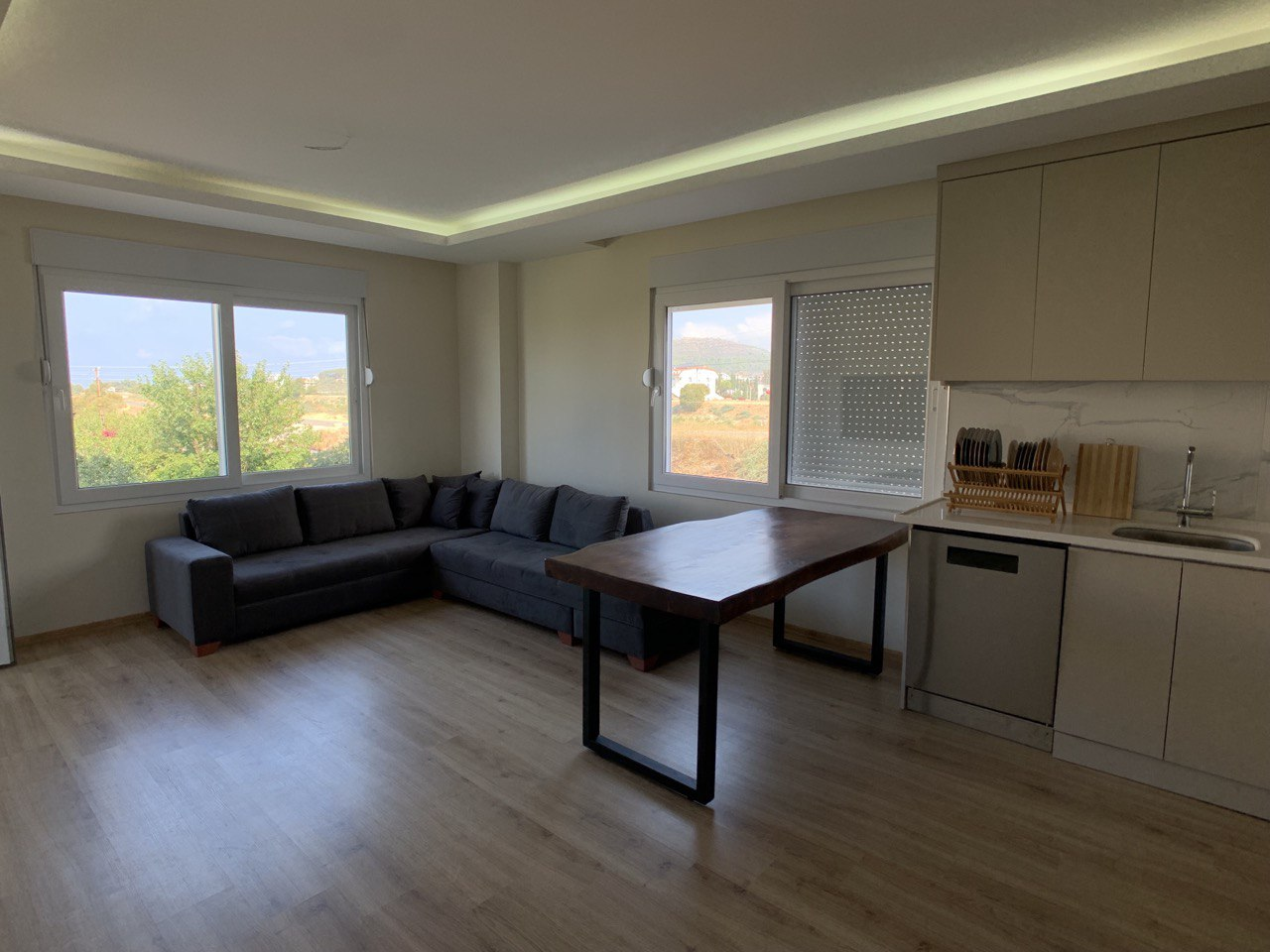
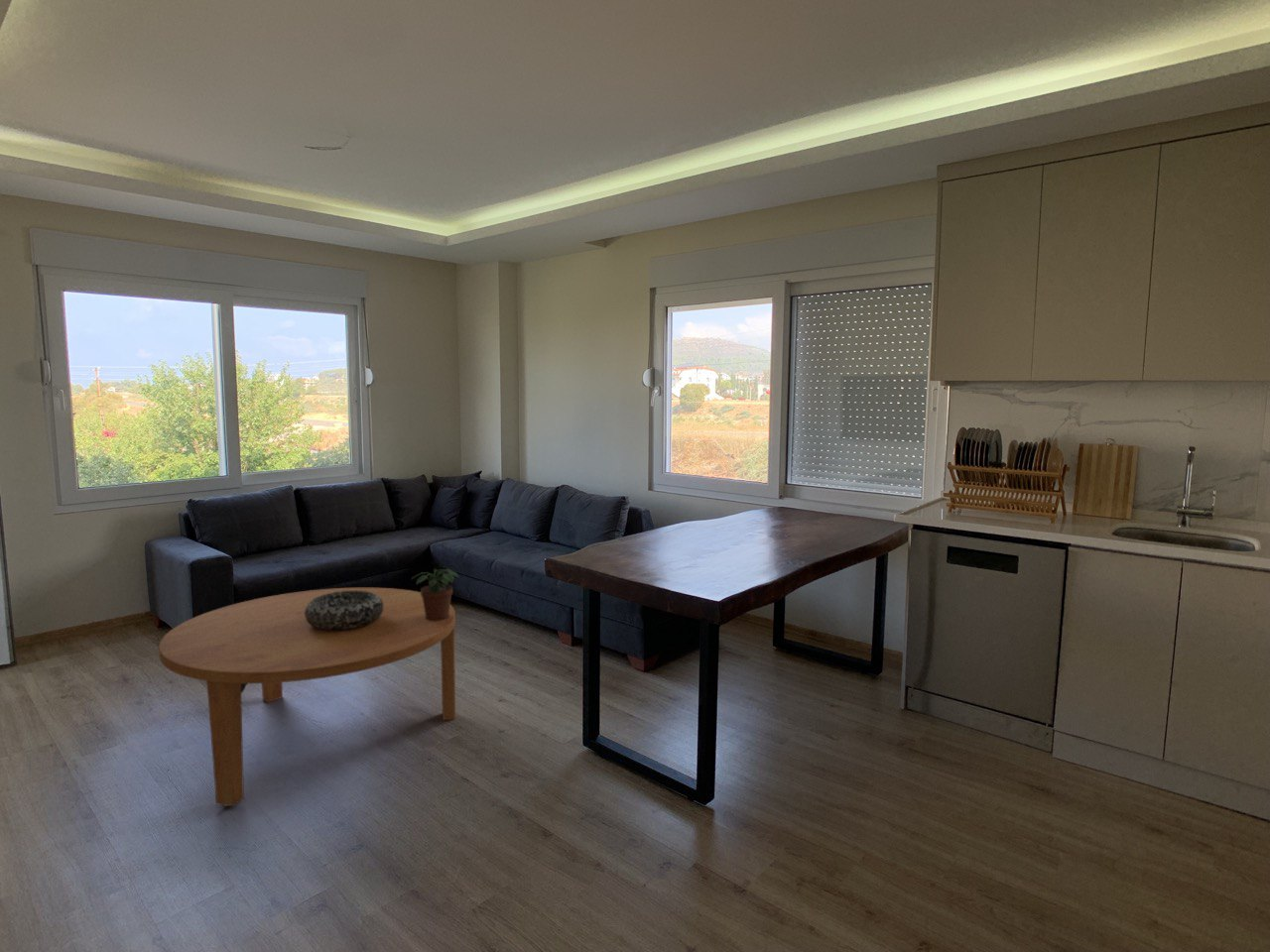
+ coffee table [158,587,456,807]
+ potted plant [411,568,459,621]
+ decorative bowl [305,591,384,630]
